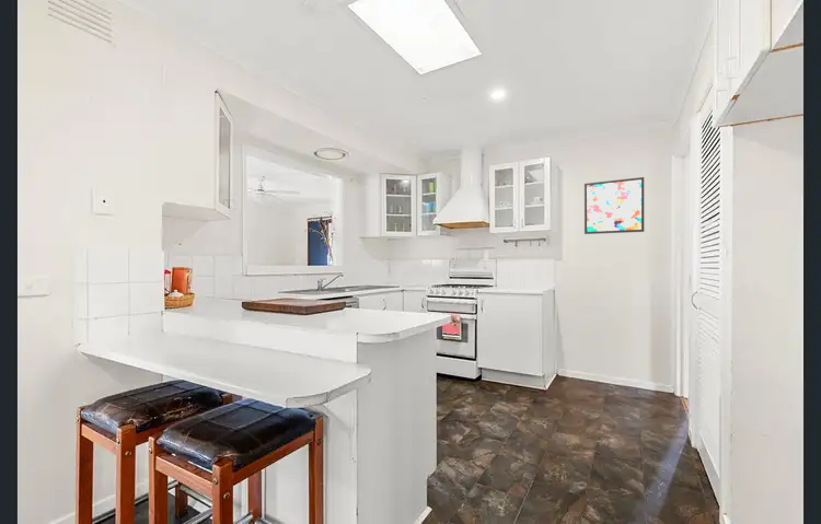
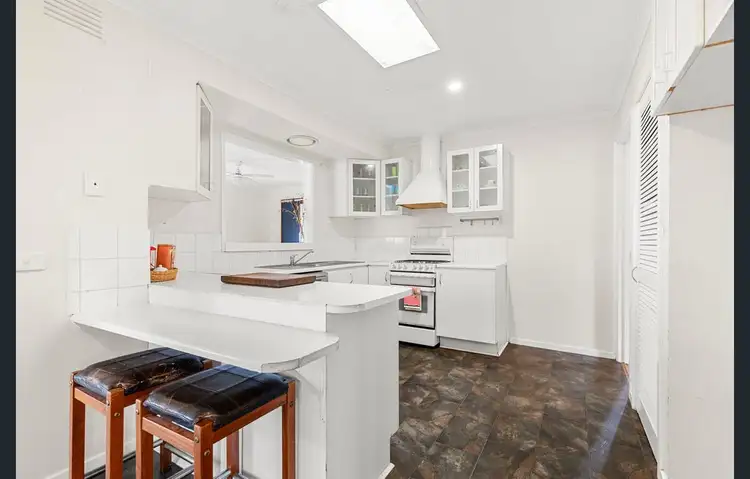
- wall art [583,176,645,235]
